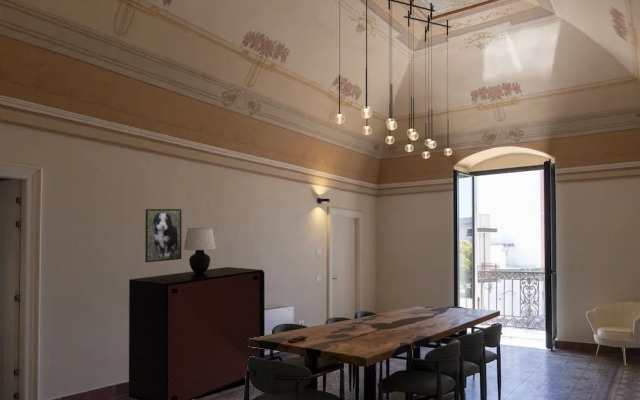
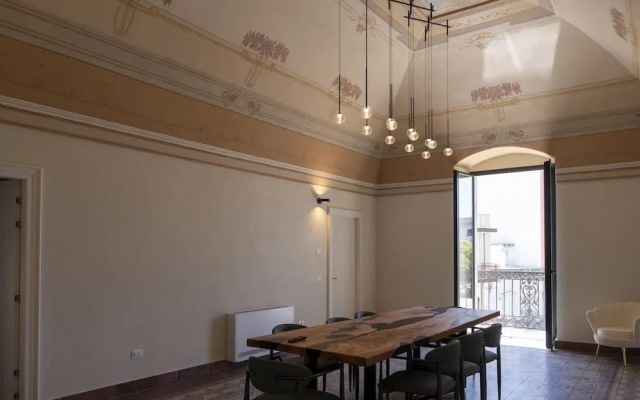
- storage cabinet [128,266,266,400]
- table lamp [183,227,217,274]
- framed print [144,208,183,263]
